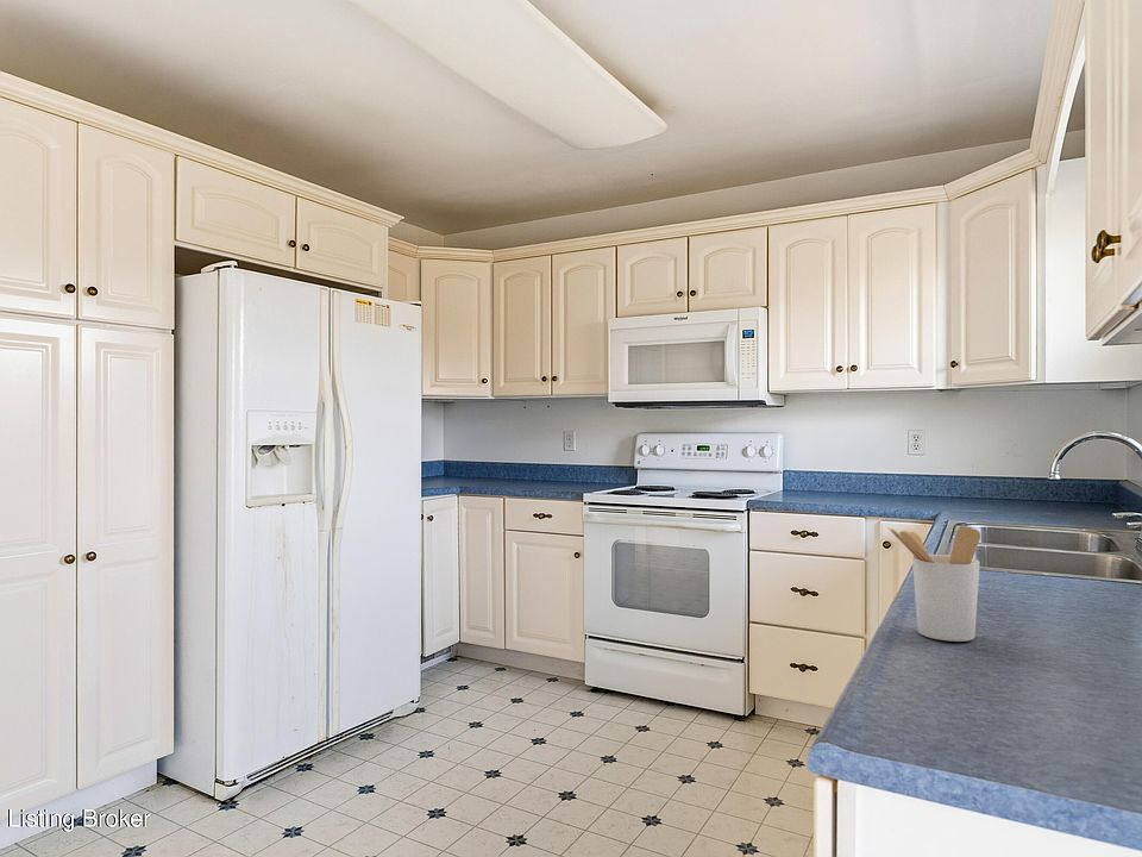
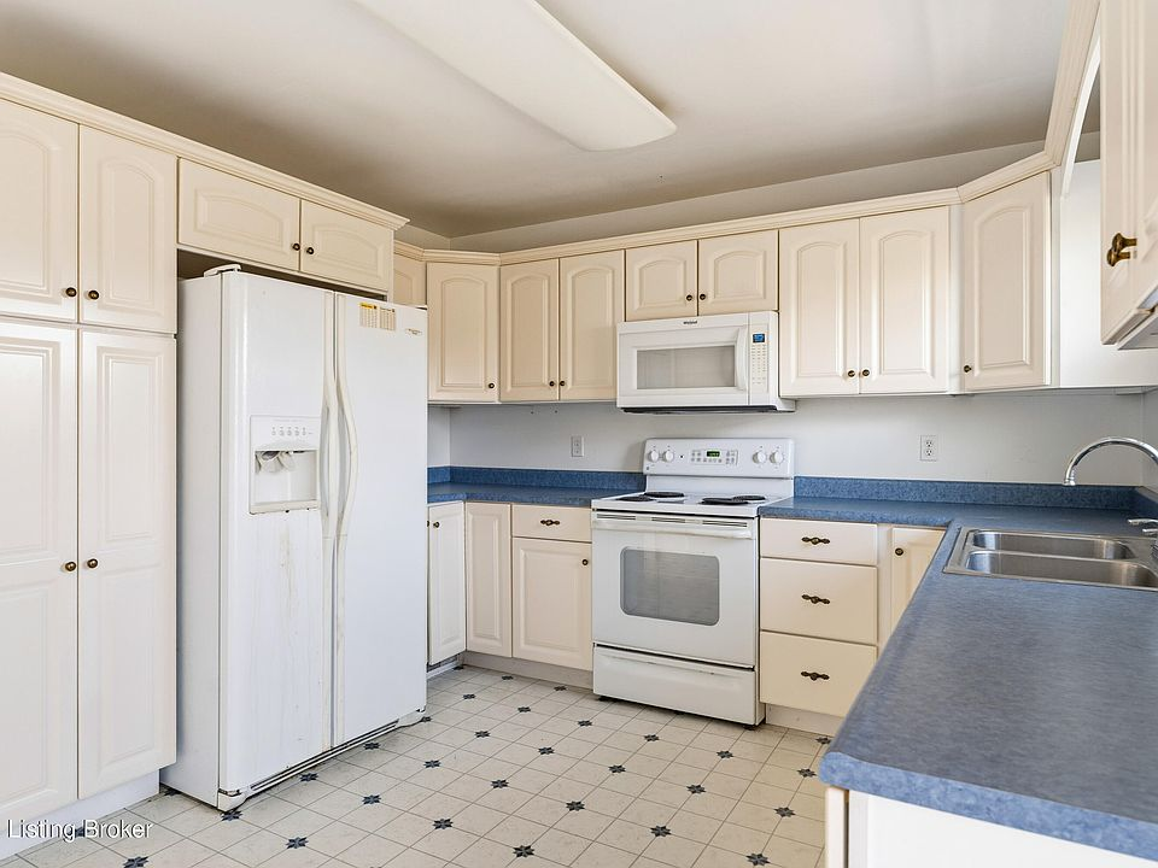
- utensil holder [886,525,981,643]
